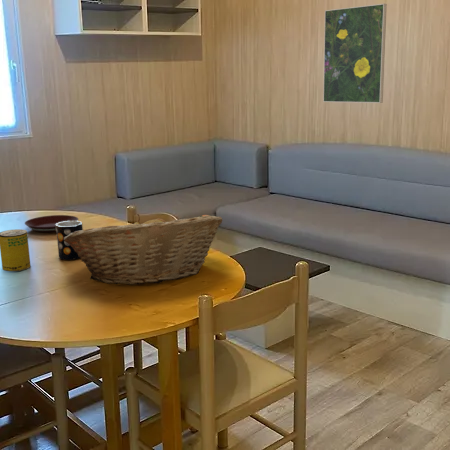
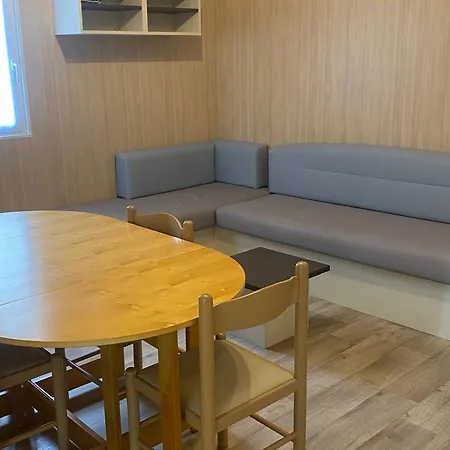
- beverage can [0,228,31,272]
- mug [56,220,84,261]
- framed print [322,3,388,104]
- plate [24,214,79,233]
- fruit basket [64,213,223,286]
